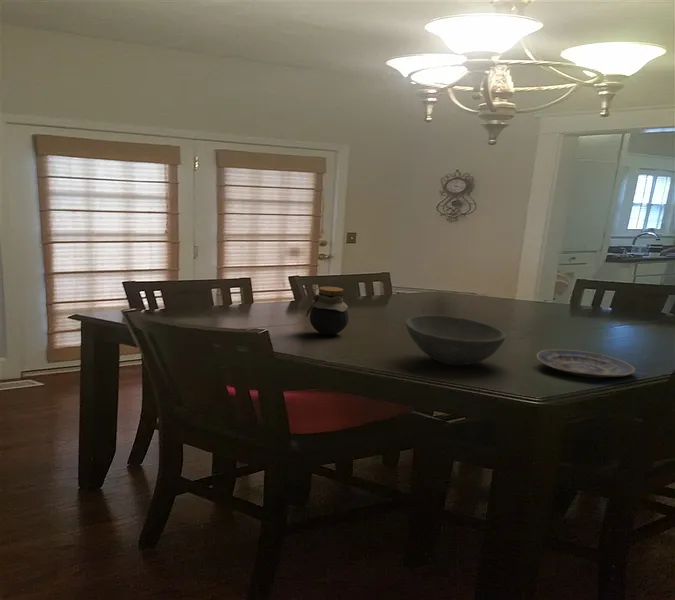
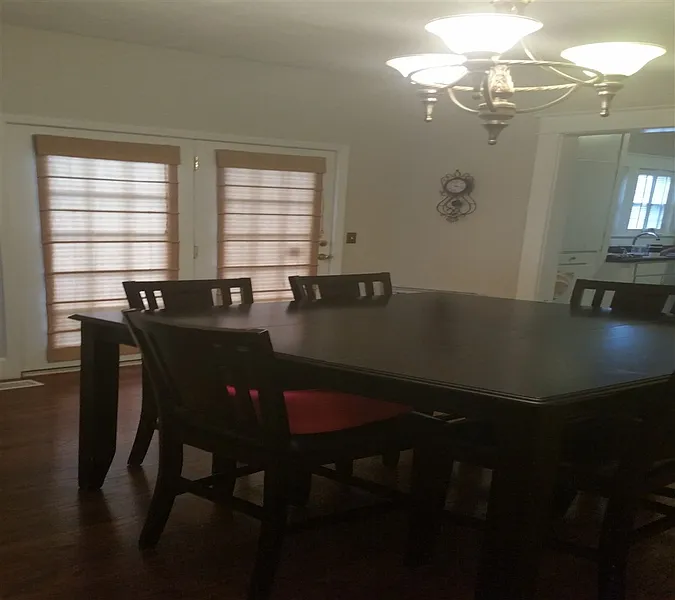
- jar [305,286,349,336]
- bowl [405,314,506,366]
- plate [535,348,636,379]
